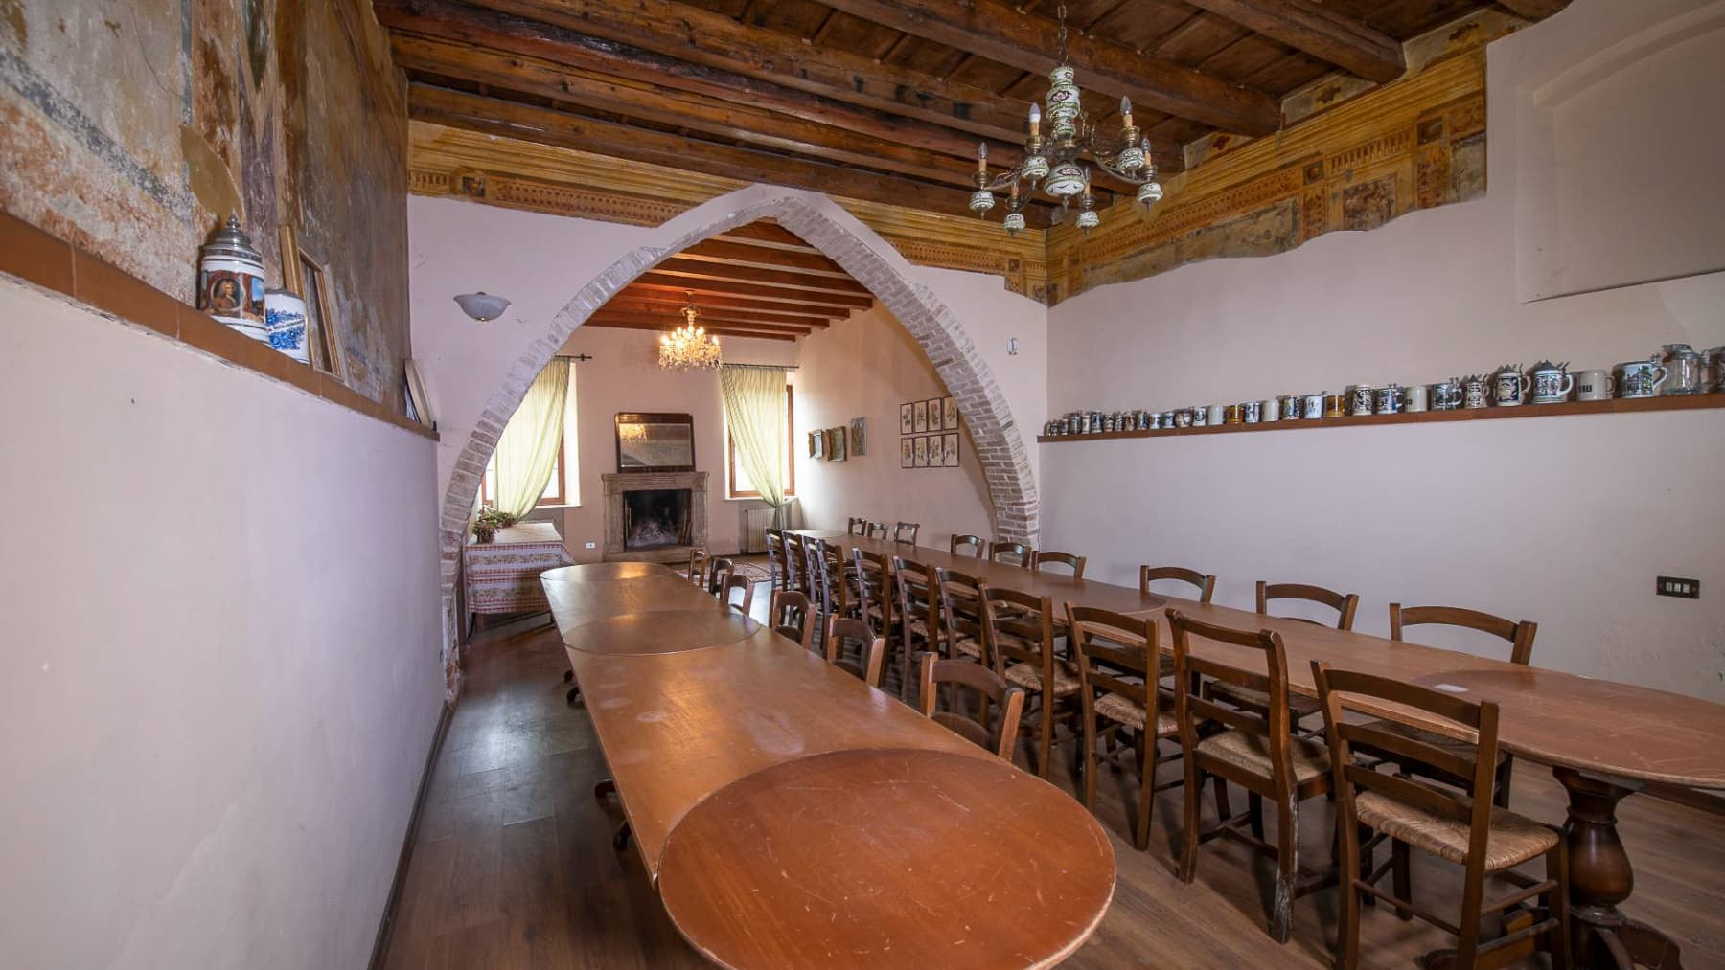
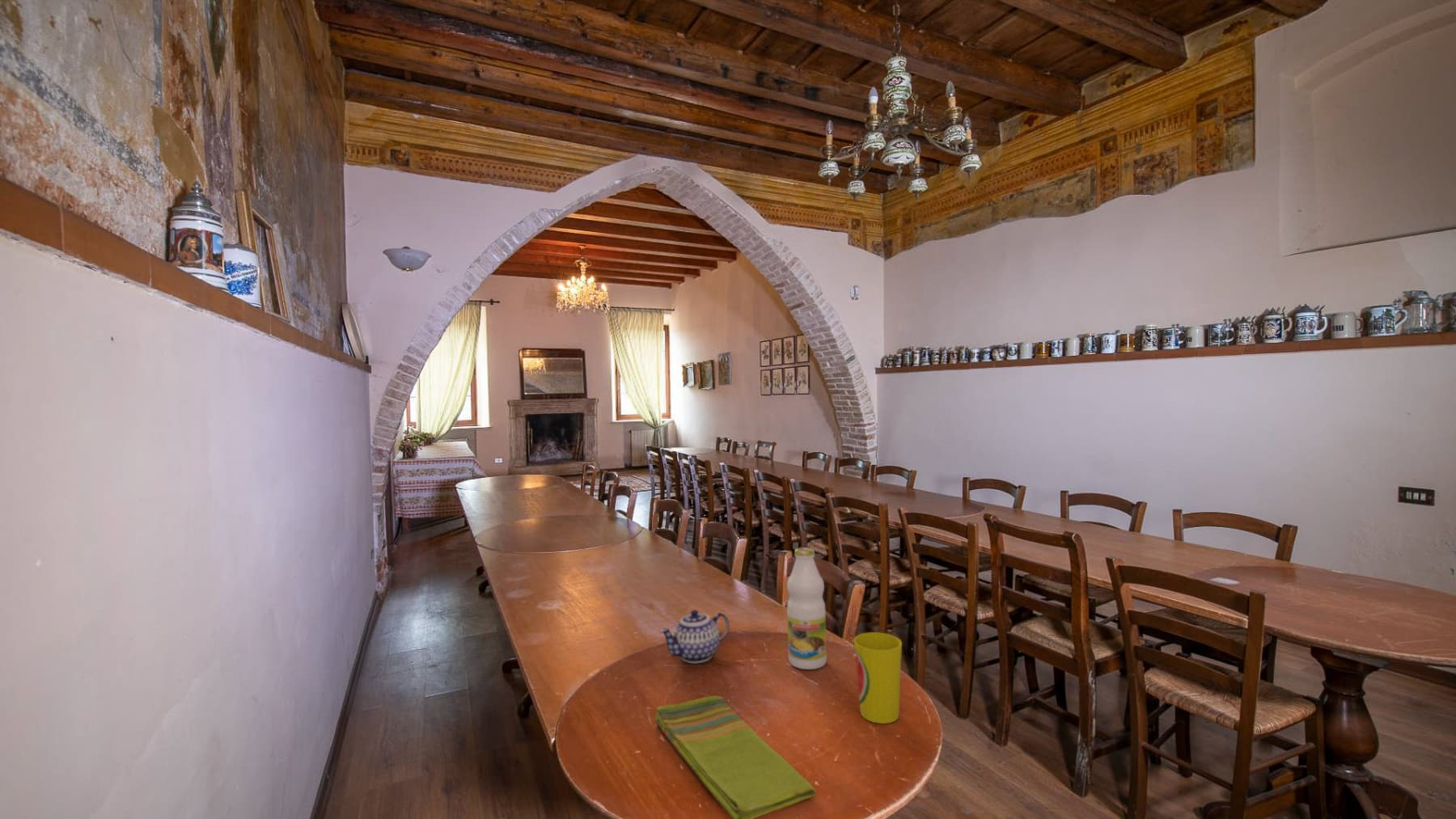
+ bottle [786,547,827,670]
+ cup [853,631,903,724]
+ dish towel [654,695,817,819]
+ teapot [658,609,730,664]
